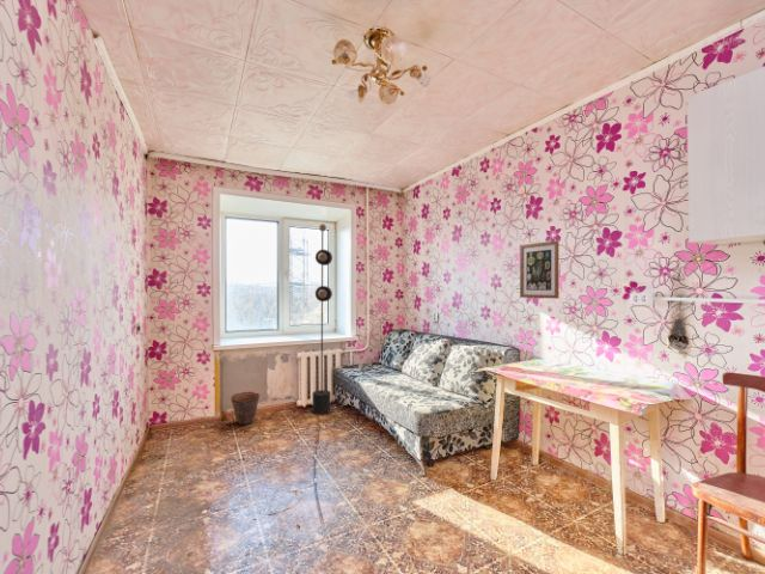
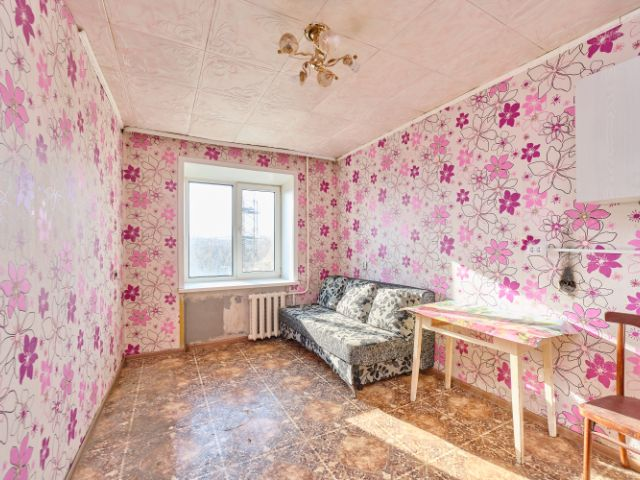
- floor lamp [312,222,333,523]
- wall art [519,239,559,300]
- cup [230,391,261,426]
